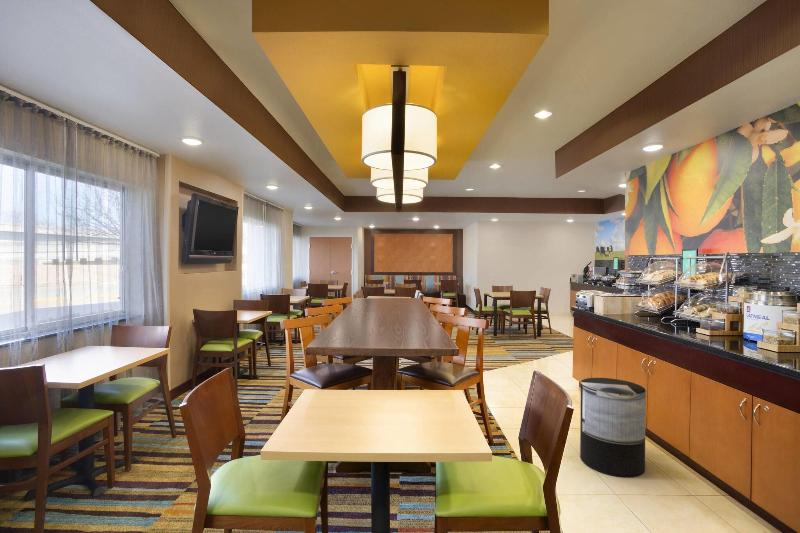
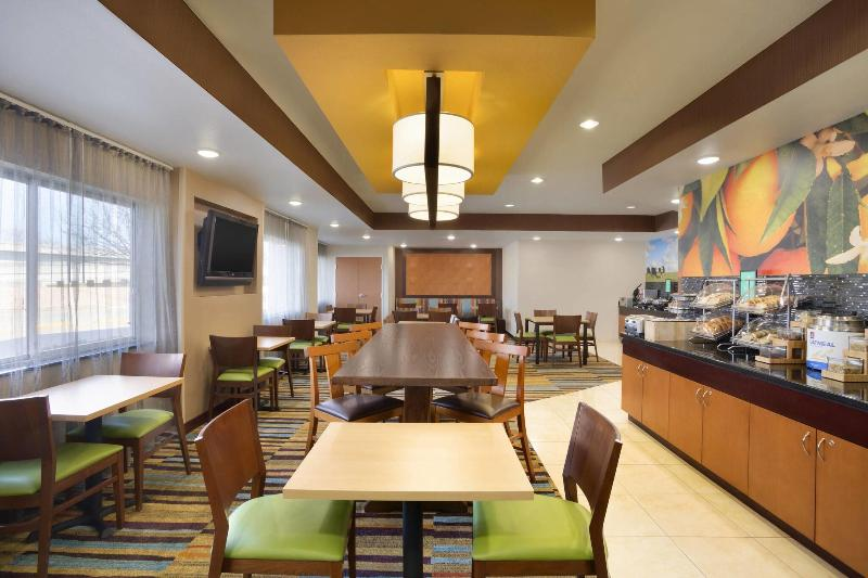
- trash can [579,377,647,478]
